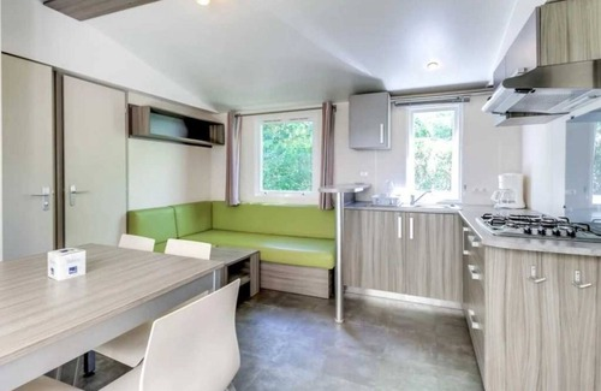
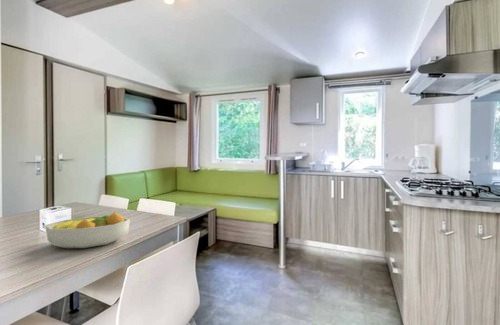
+ fruit bowl [44,211,131,249]
